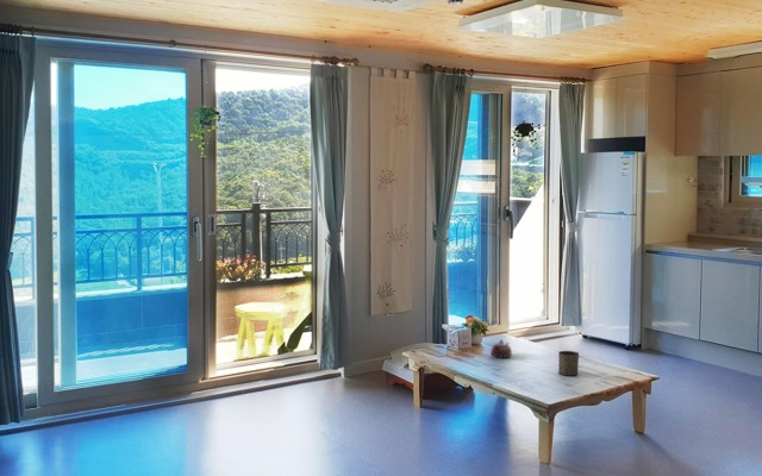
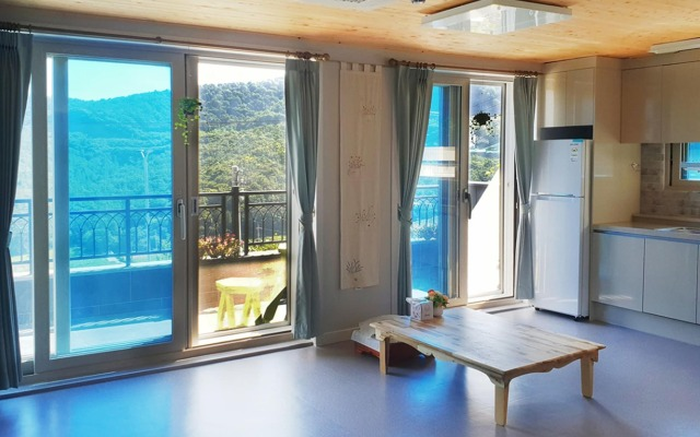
- teapot [489,338,513,359]
- cup [557,350,580,377]
